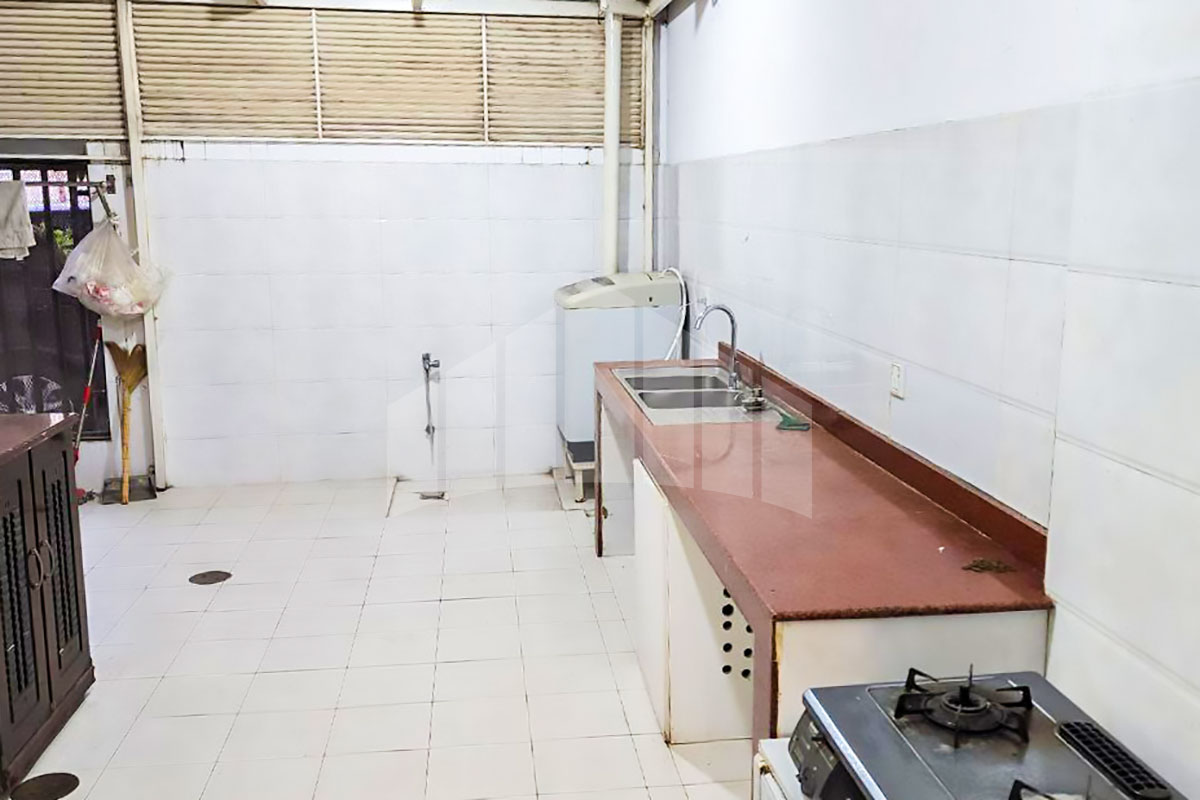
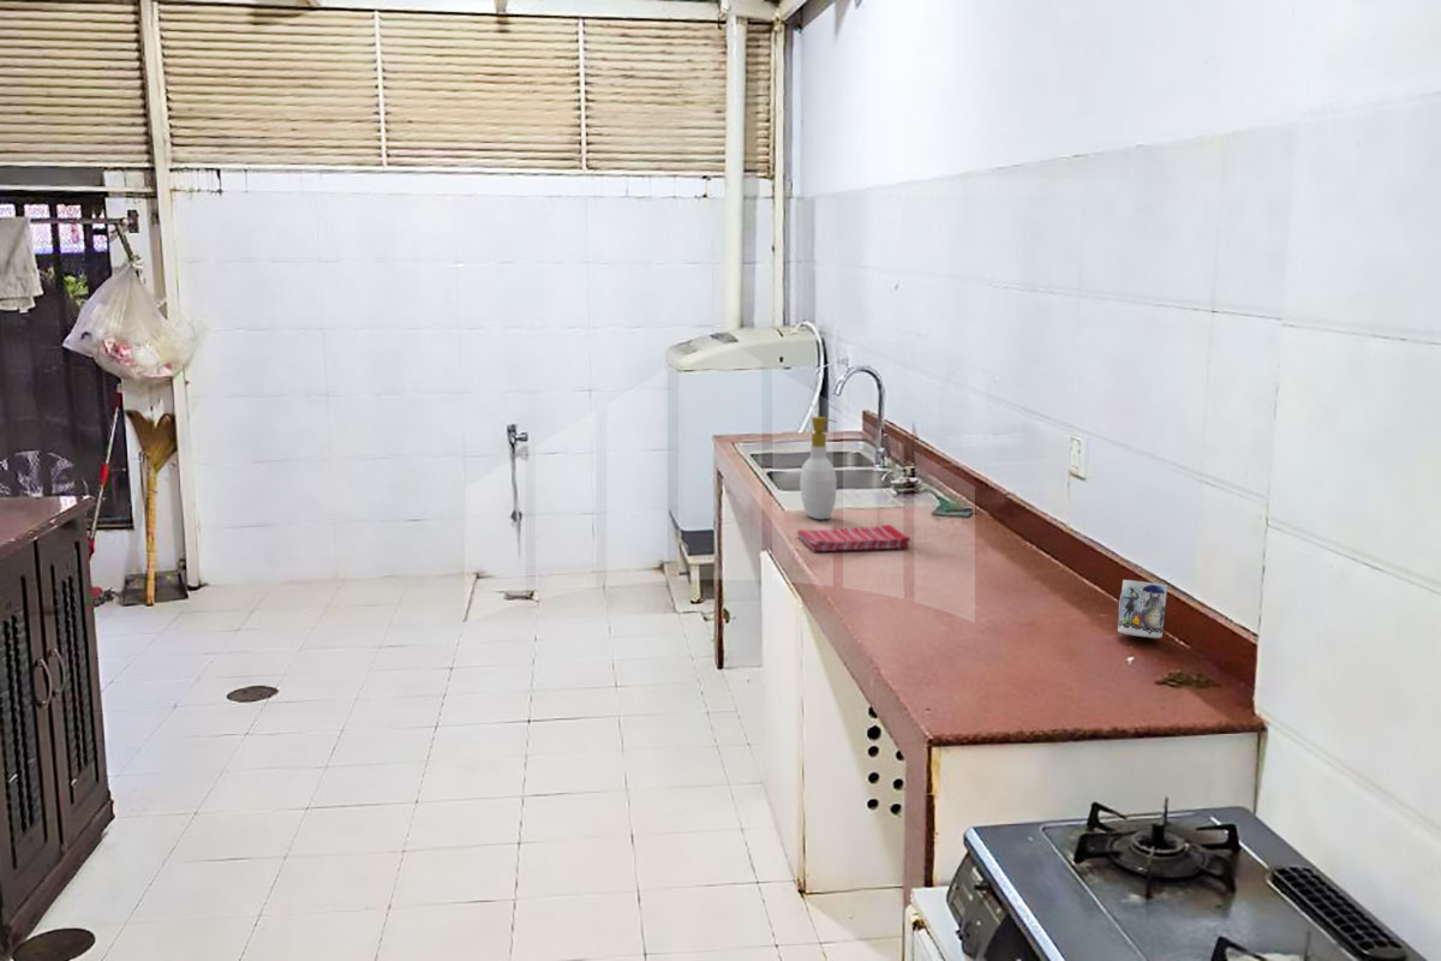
+ dish towel [796,524,911,553]
+ mug [1117,579,1168,639]
+ soap bottle [799,416,838,520]
